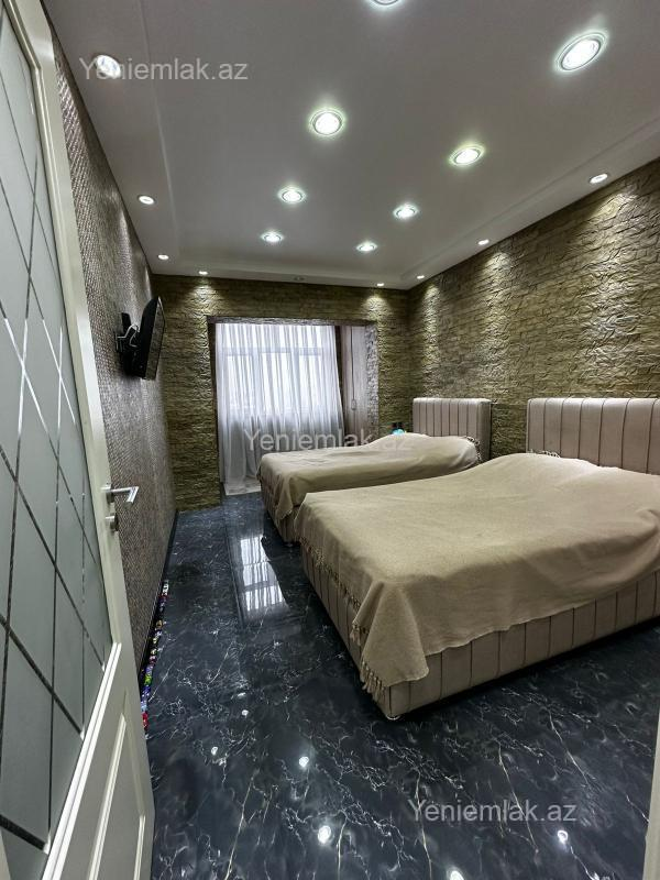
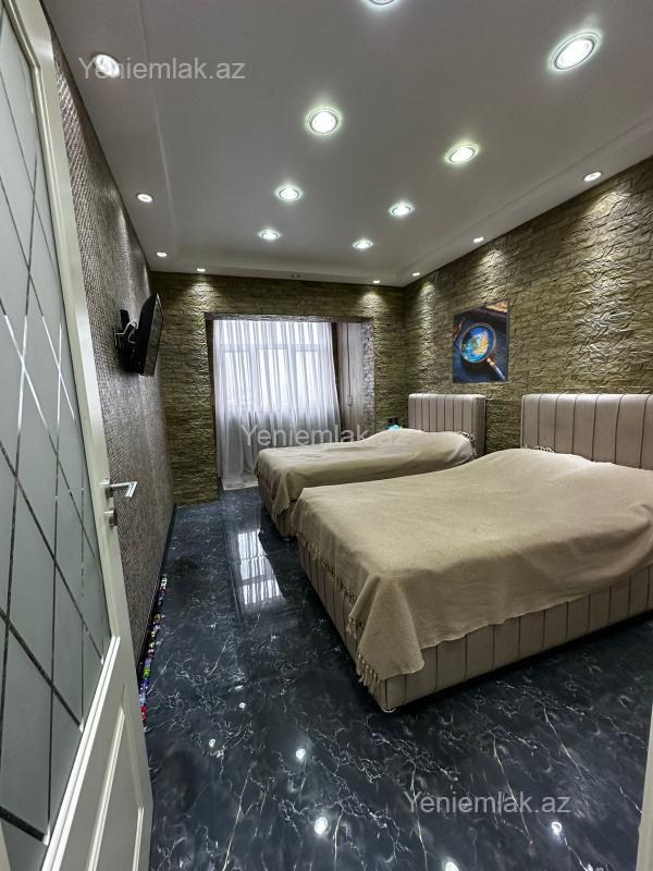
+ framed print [451,296,512,384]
